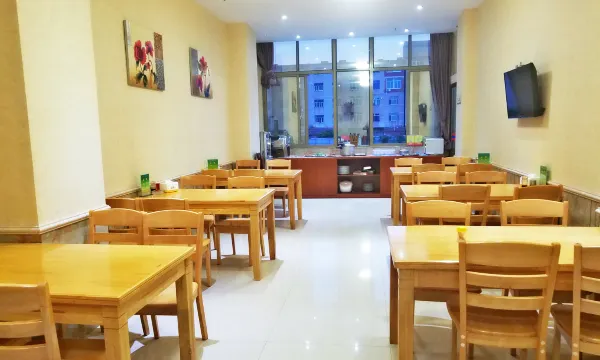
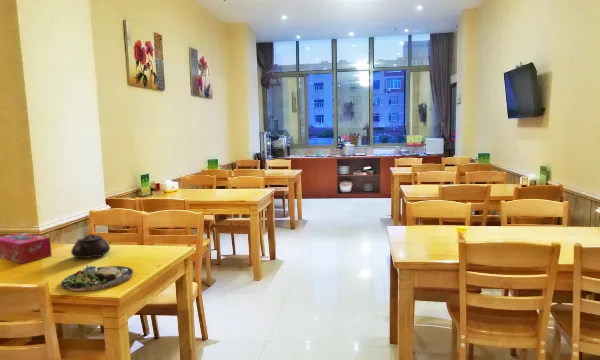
+ dinner plate [61,264,134,292]
+ tissue box [0,232,53,264]
+ teapot [70,233,111,259]
